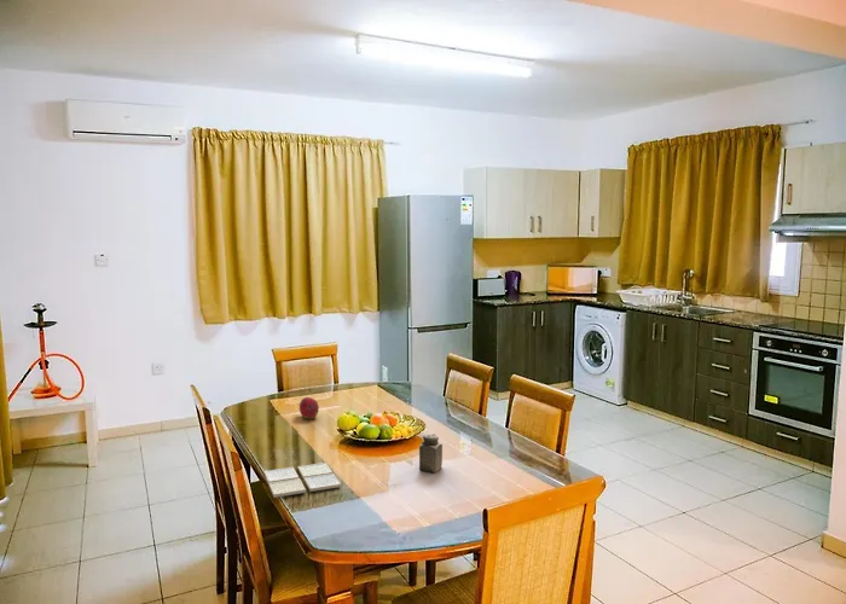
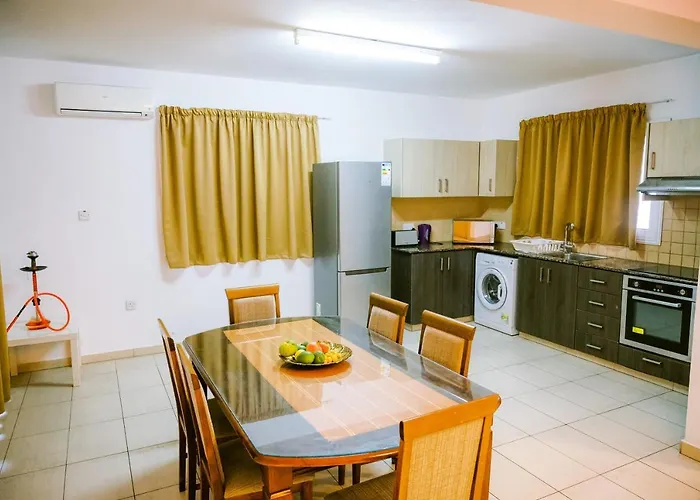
- drink coaster [262,461,342,499]
- salt shaker [418,432,444,474]
- fruit [299,396,320,420]
